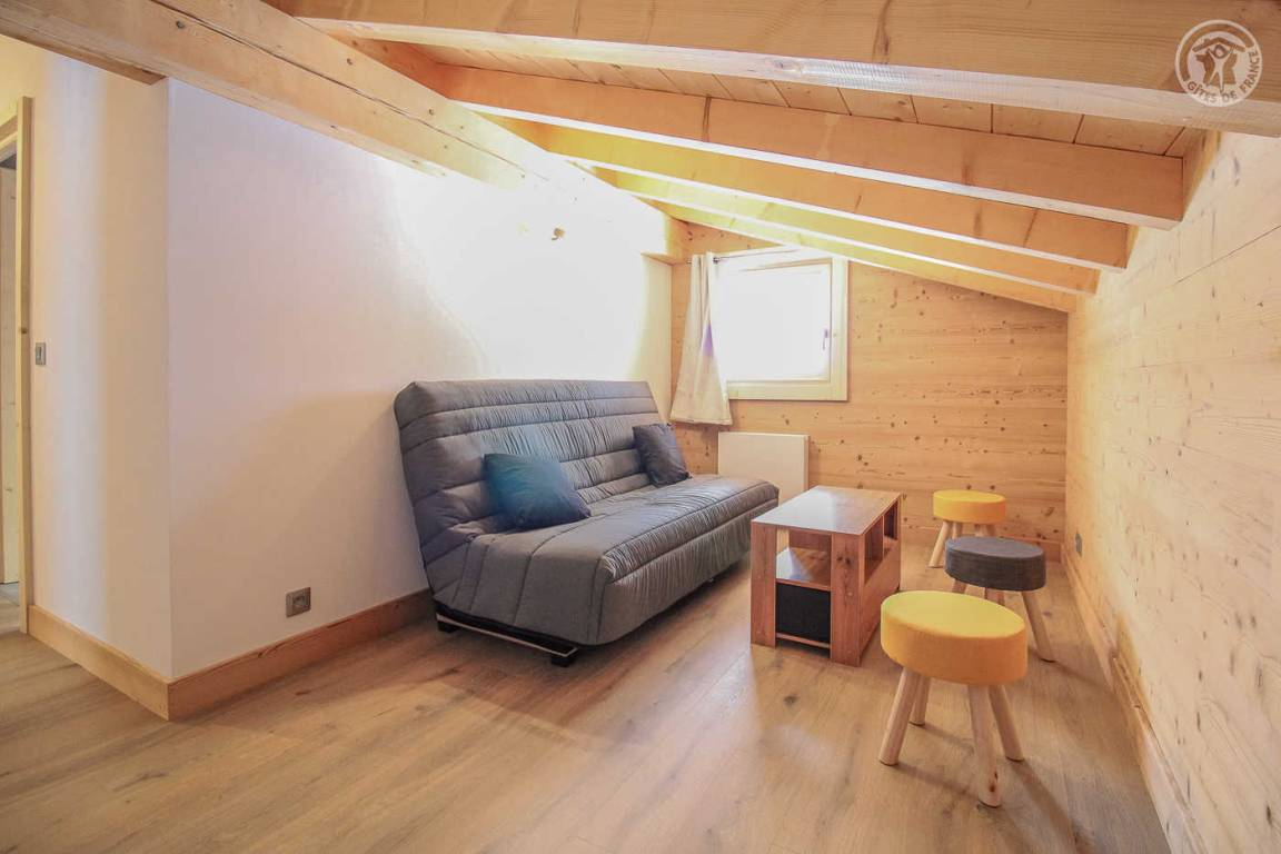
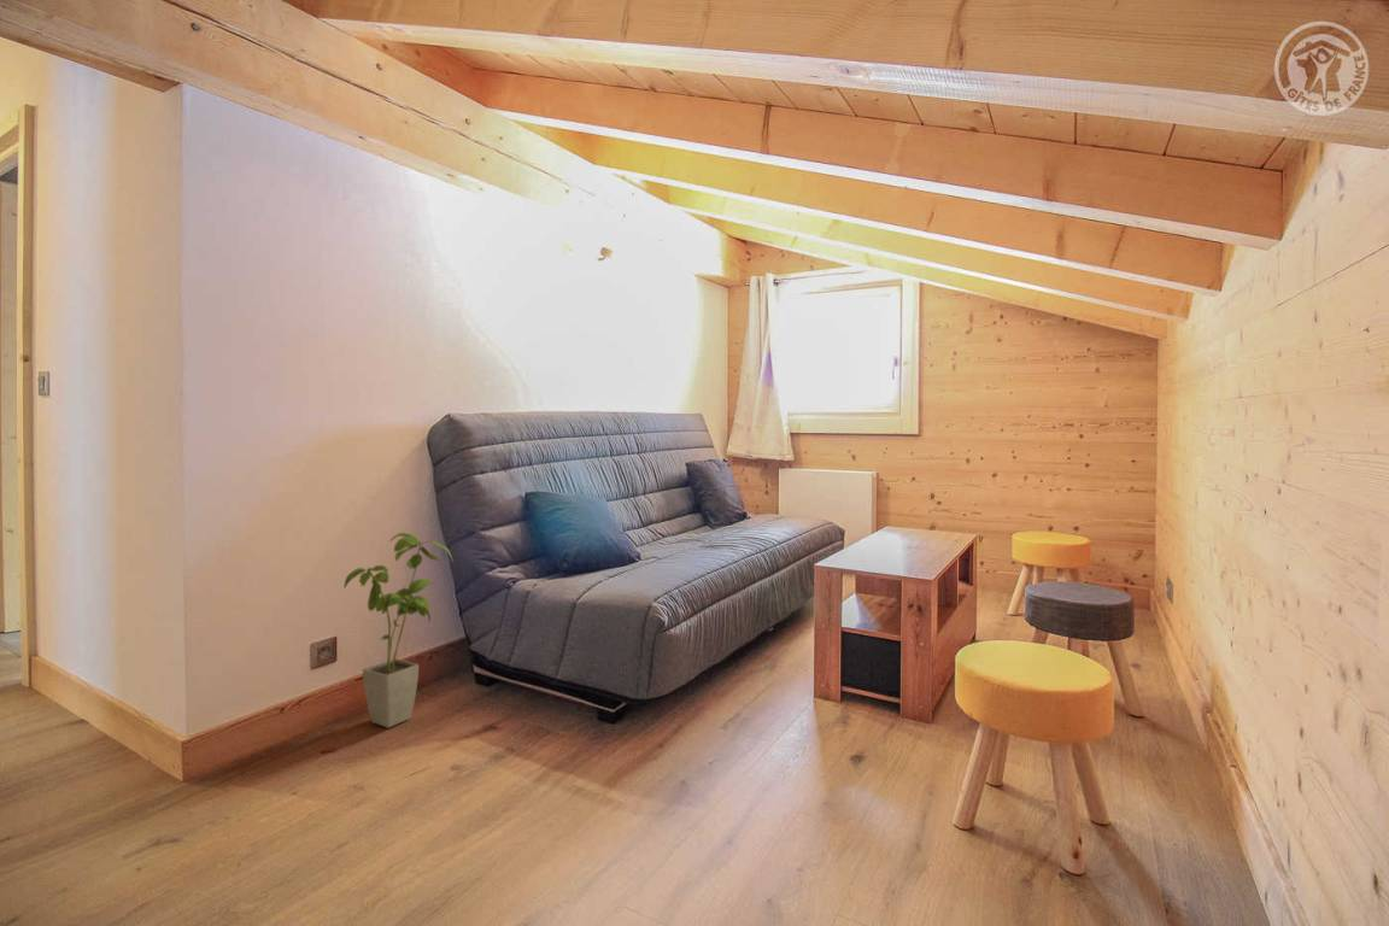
+ house plant [342,532,455,728]
